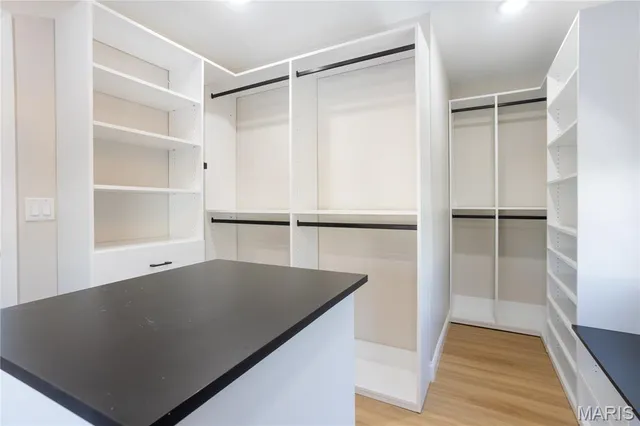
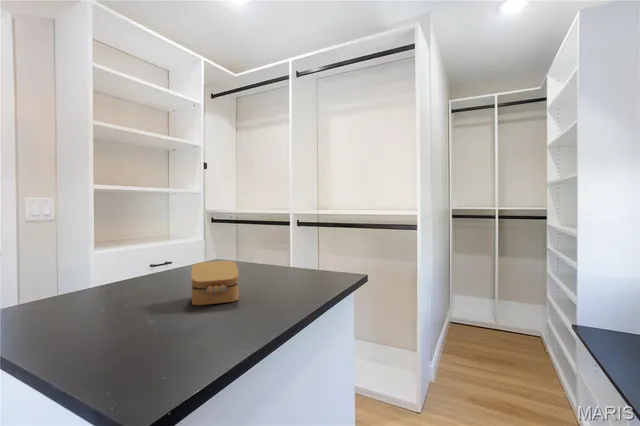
+ jewelry box [191,260,240,306]
